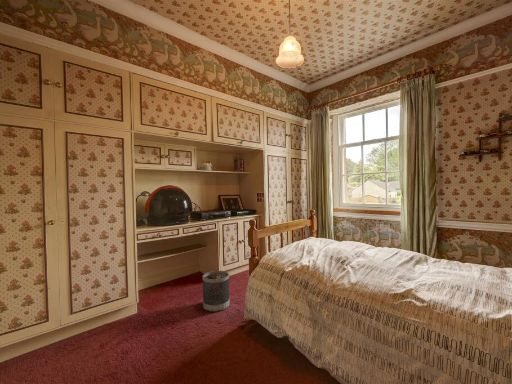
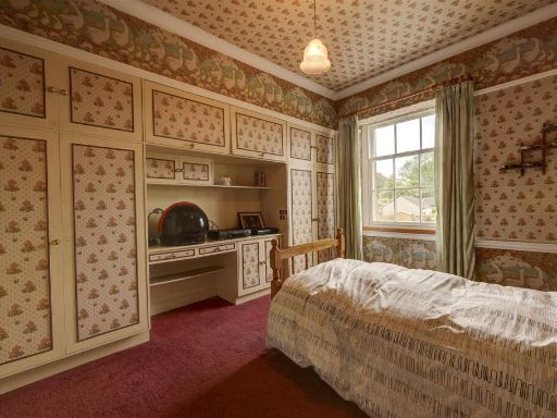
- wastebasket [201,270,231,313]
